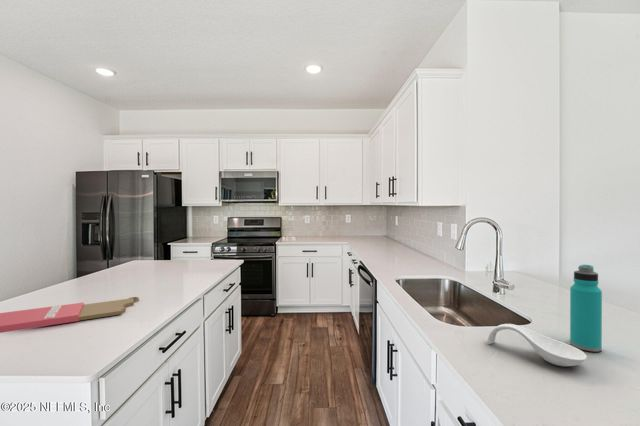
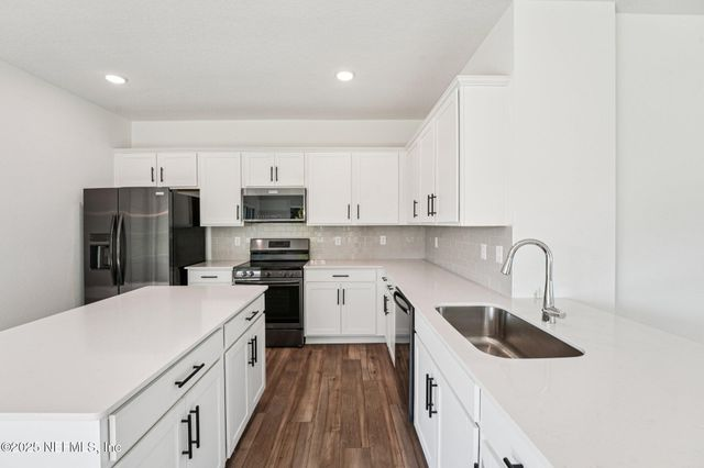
- water bottle [569,264,603,353]
- spoon rest [487,323,588,367]
- cutting board [0,296,140,334]
